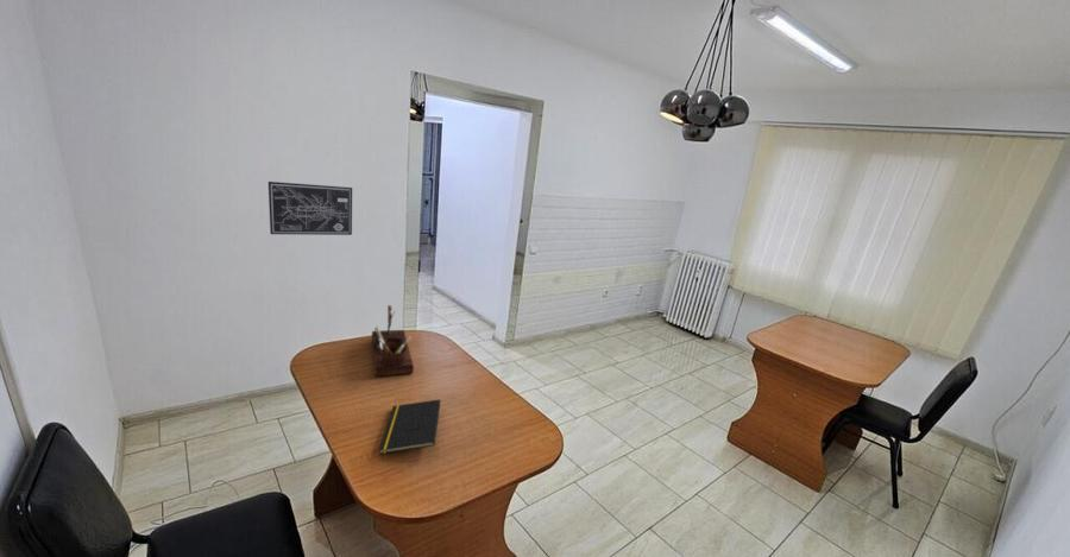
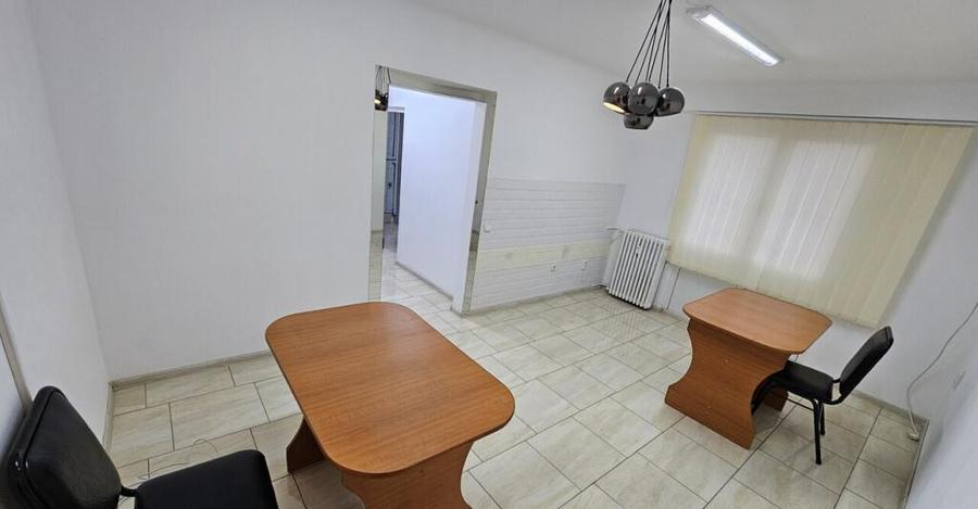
- desk organizer [371,304,415,378]
- wall art [268,181,353,236]
- notepad [378,398,442,455]
